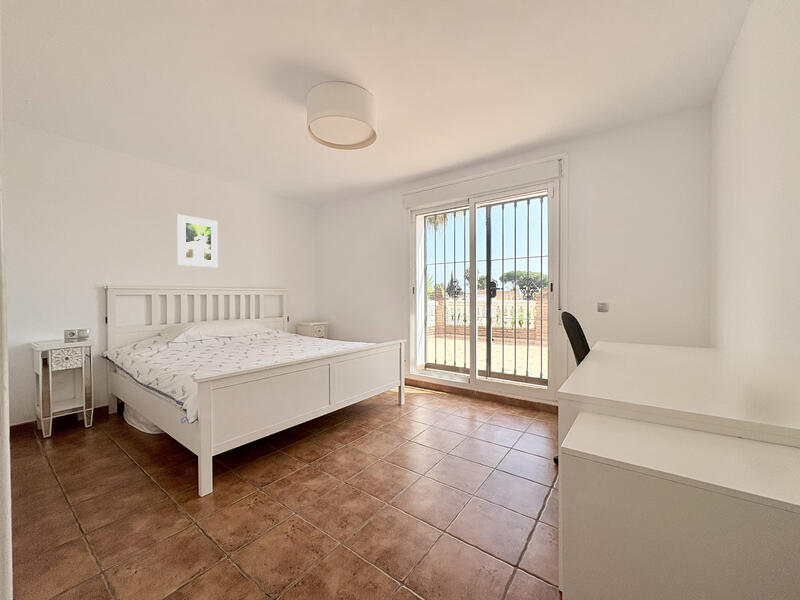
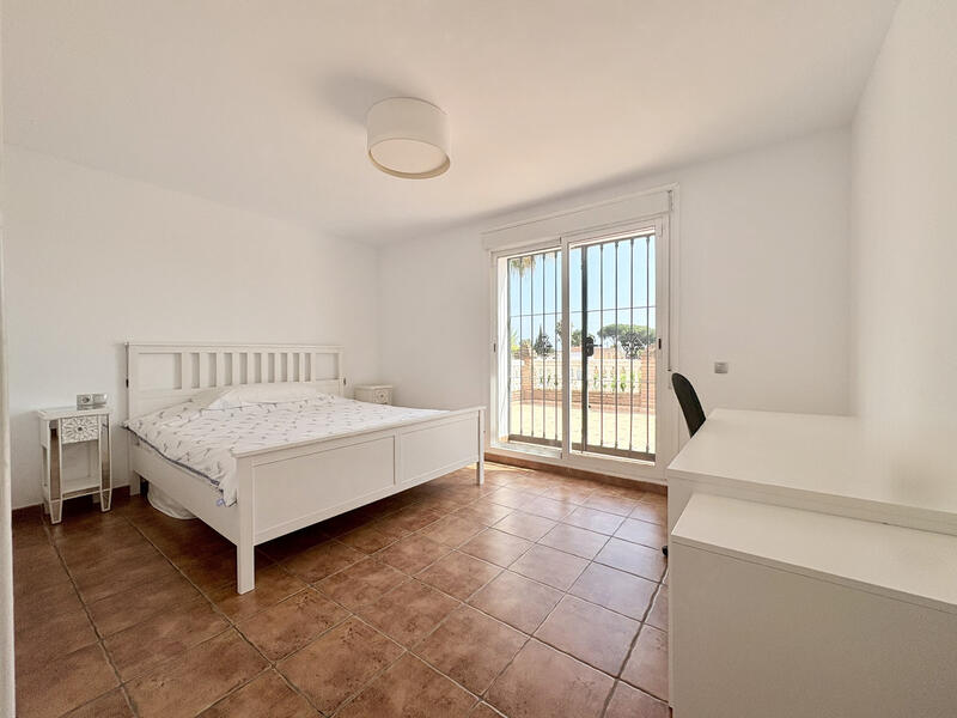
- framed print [177,214,219,268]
